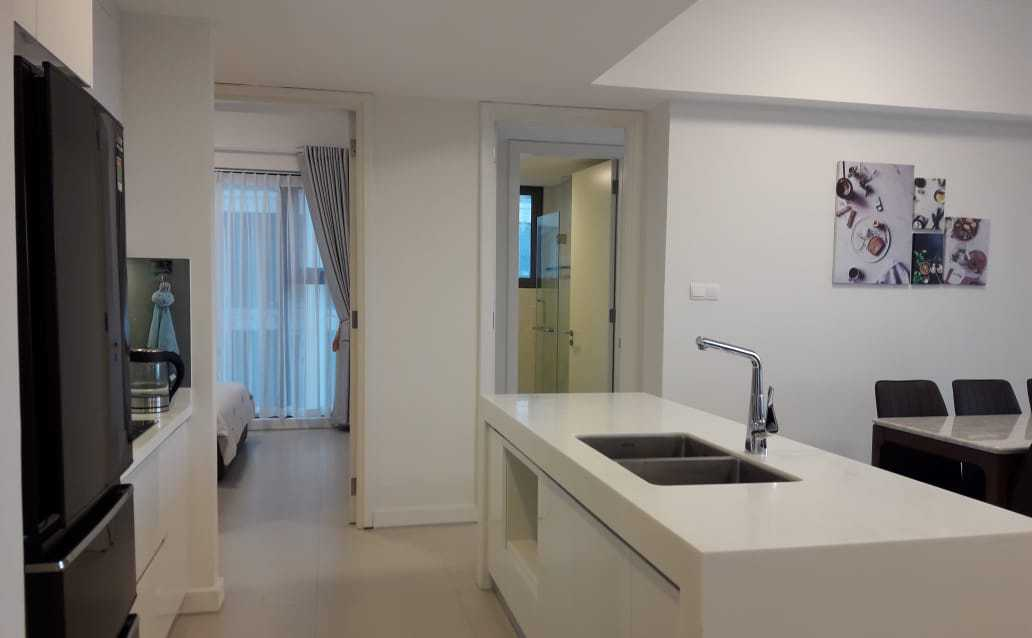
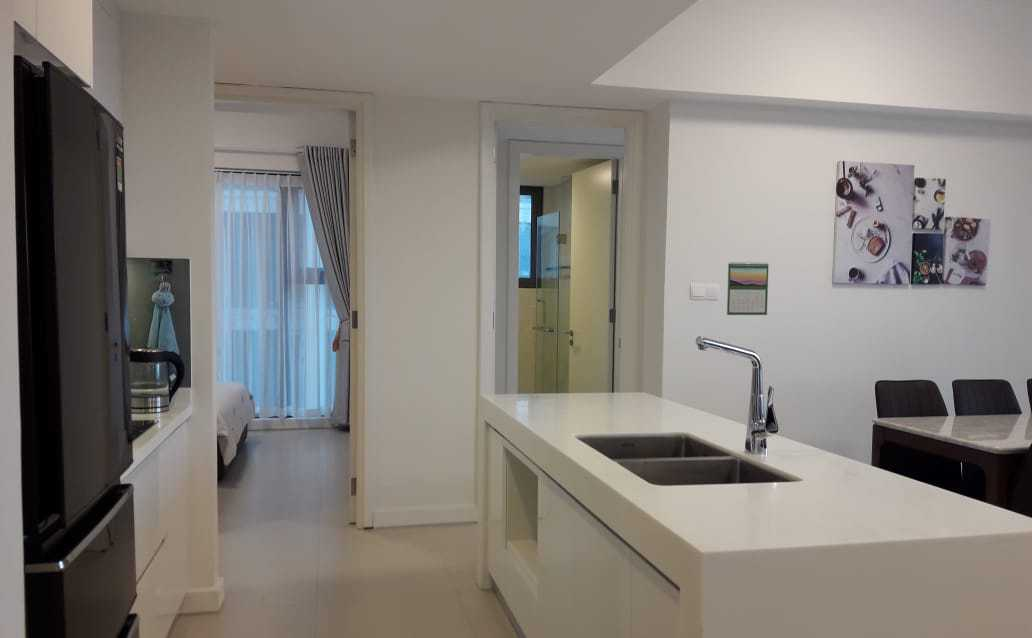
+ calendar [726,260,769,316]
